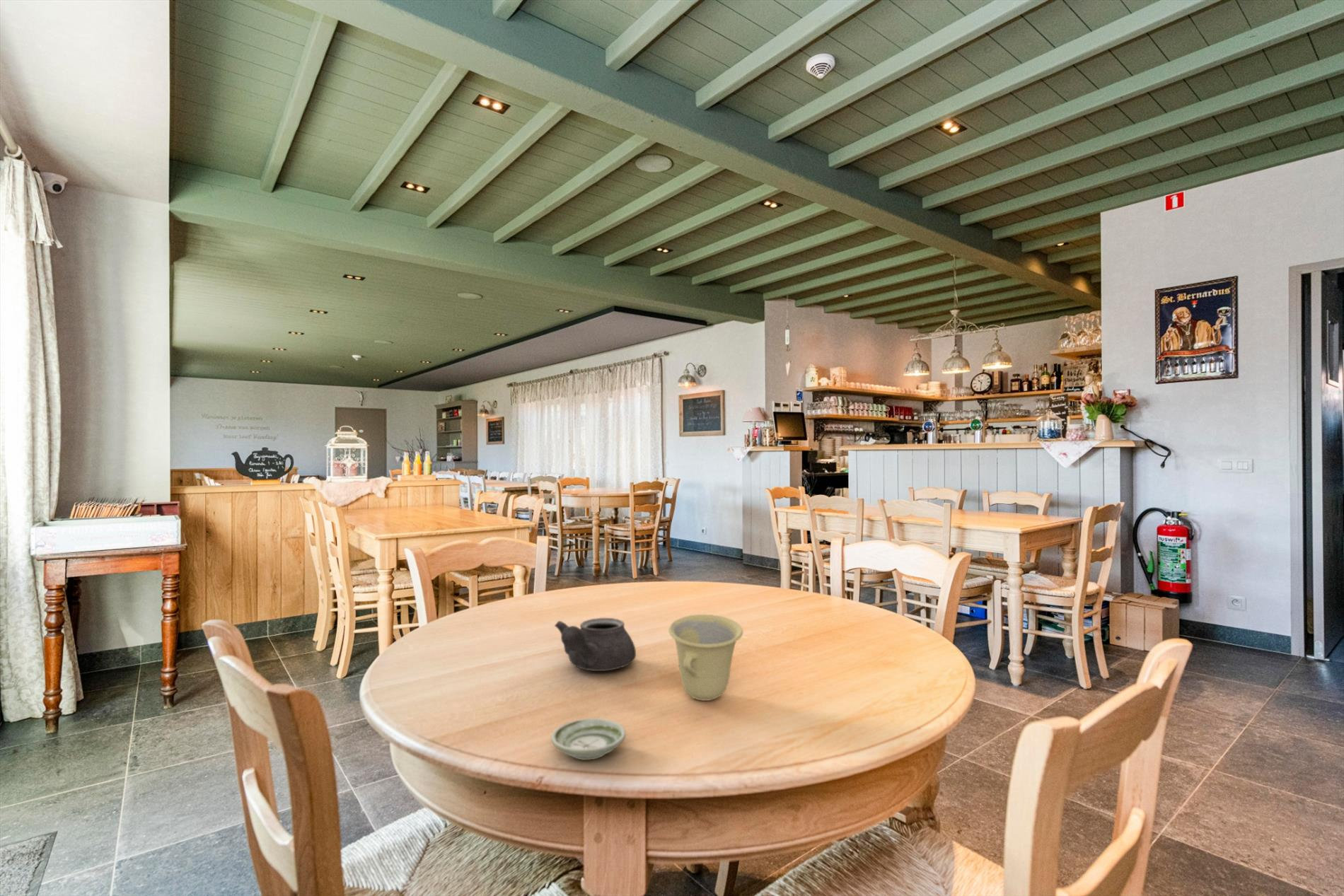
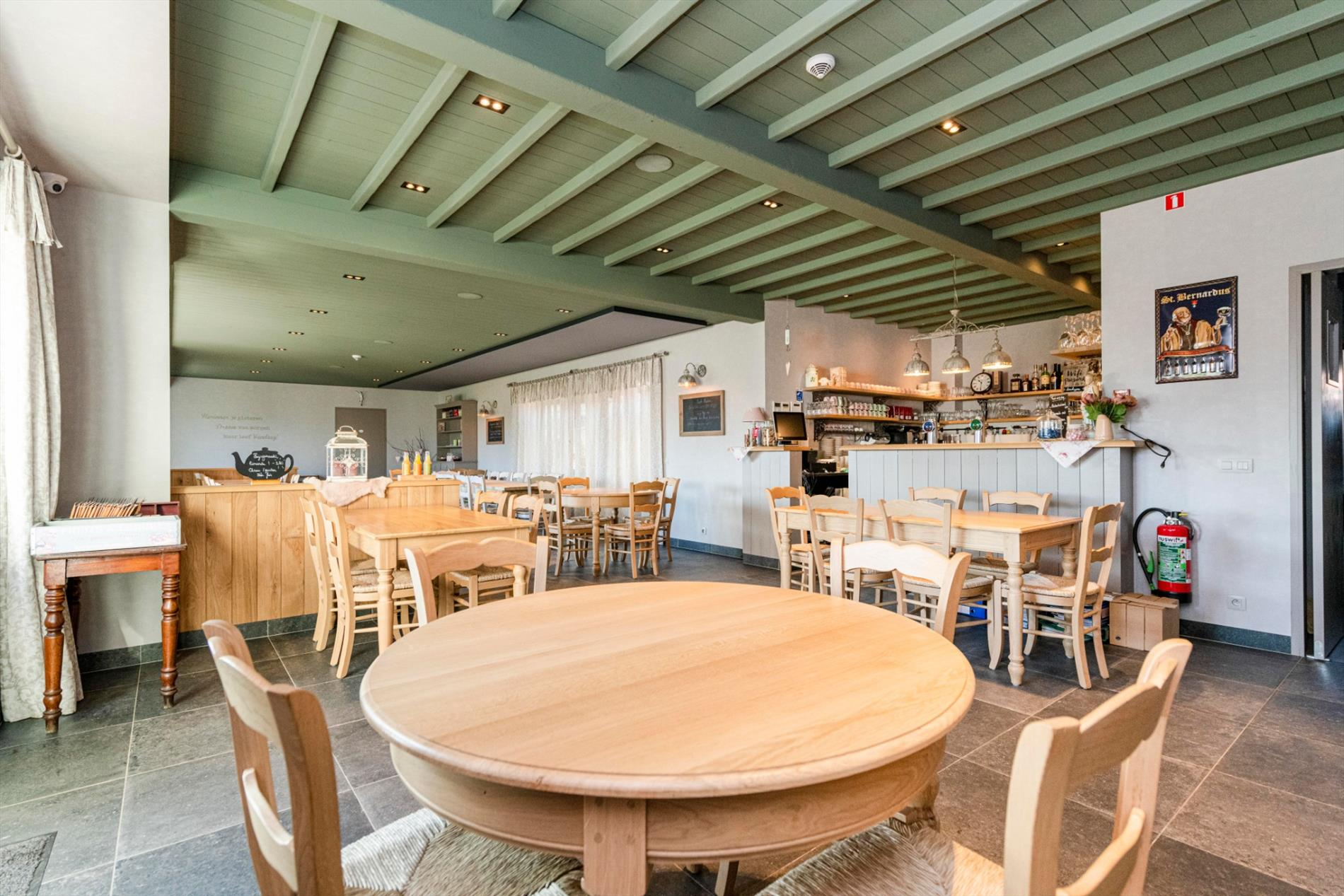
- teapot [554,617,637,672]
- cup [668,614,743,702]
- saucer [550,718,627,761]
